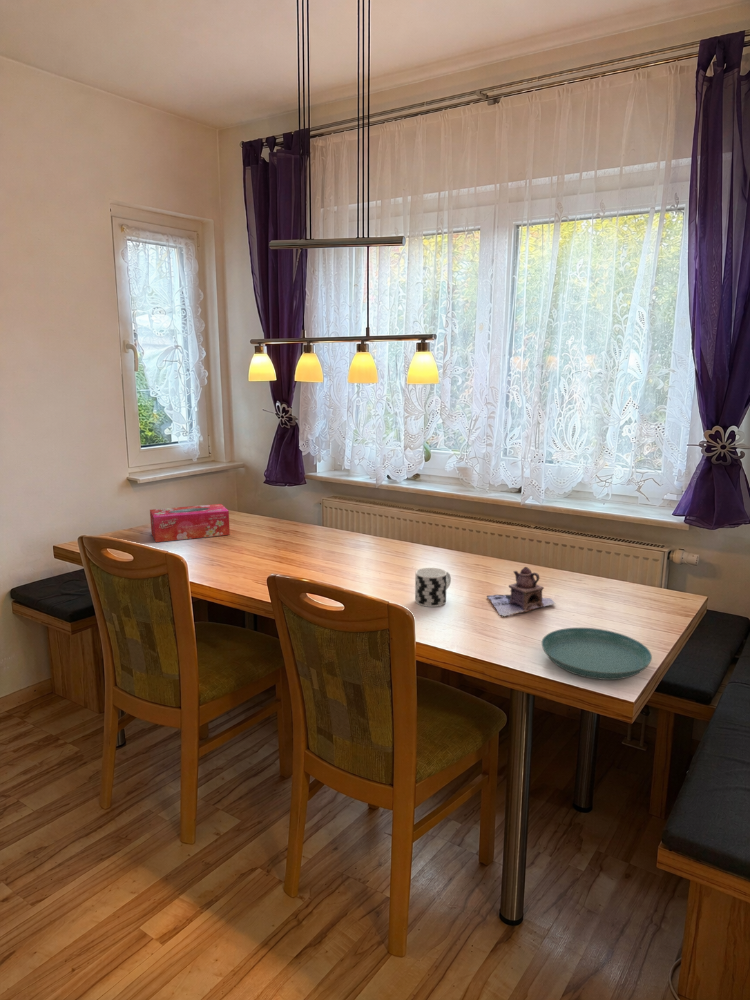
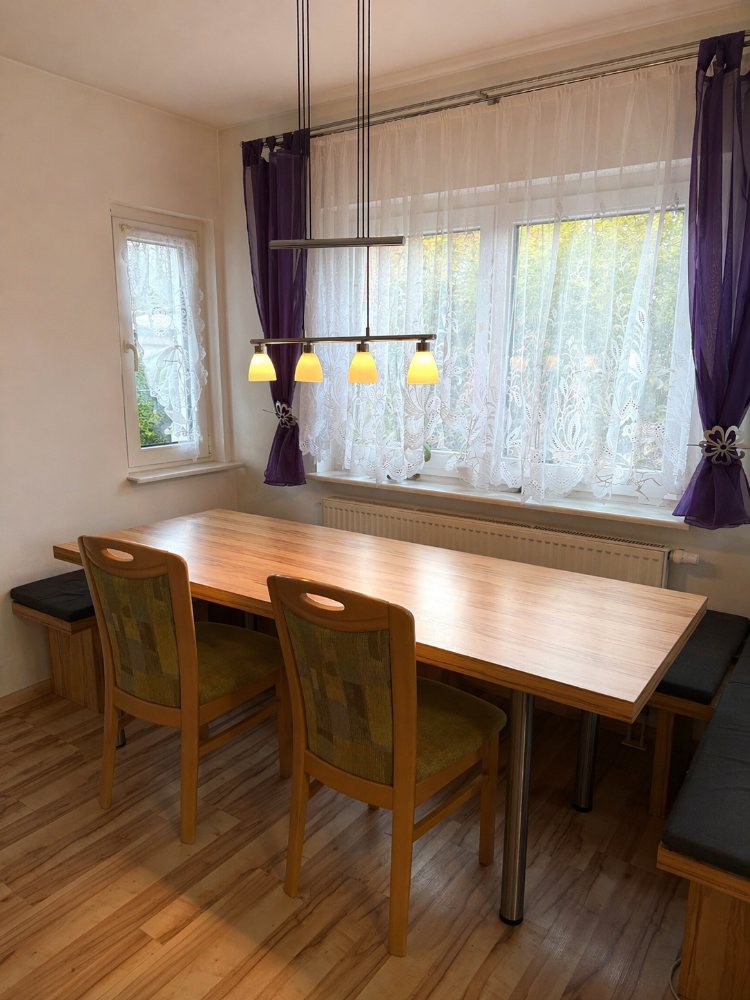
- tissue box [149,503,231,543]
- teapot [486,566,557,618]
- cup [414,567,452,608]
- saucer [541,627,653,681]
